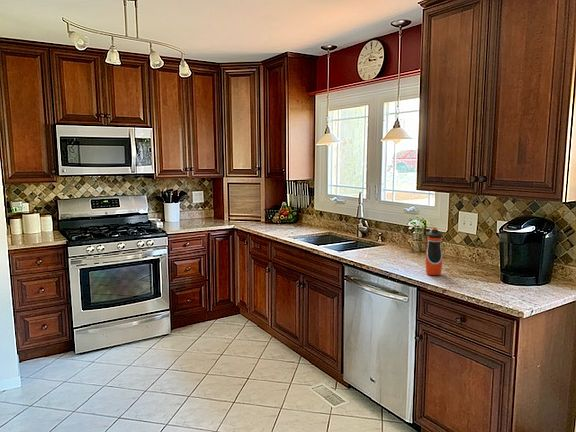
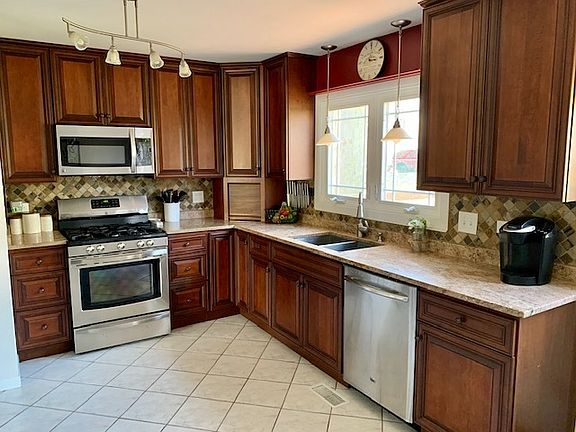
- water bottle [424,227,444,276]
